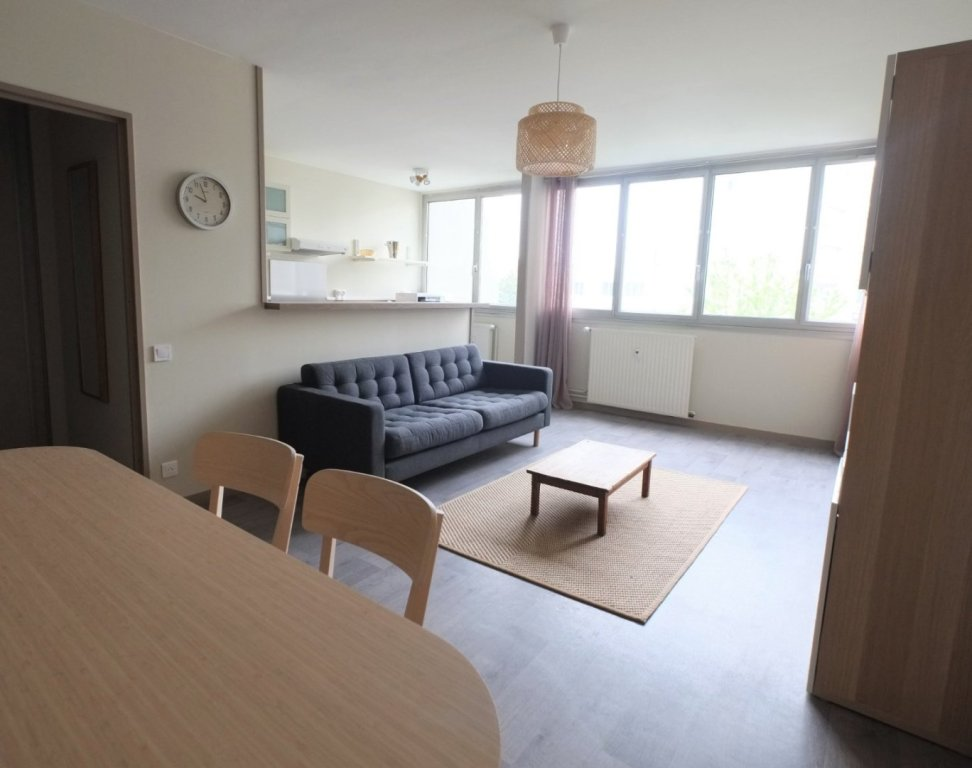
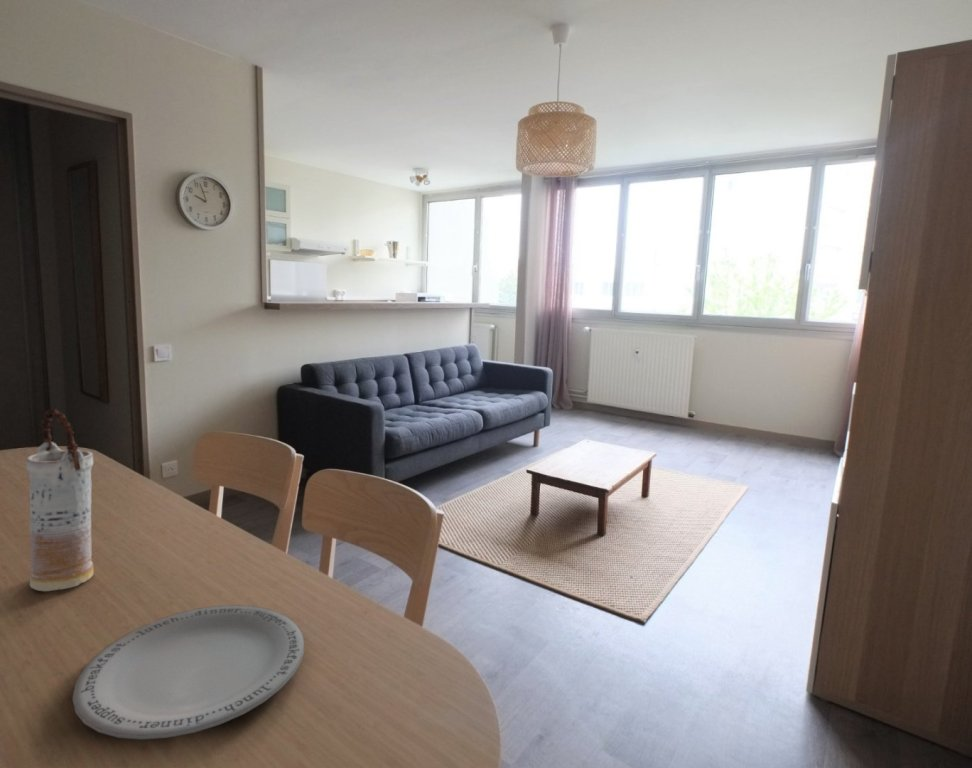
+ vase [25,408,94,592]
+ plate [71,604,305,741]
